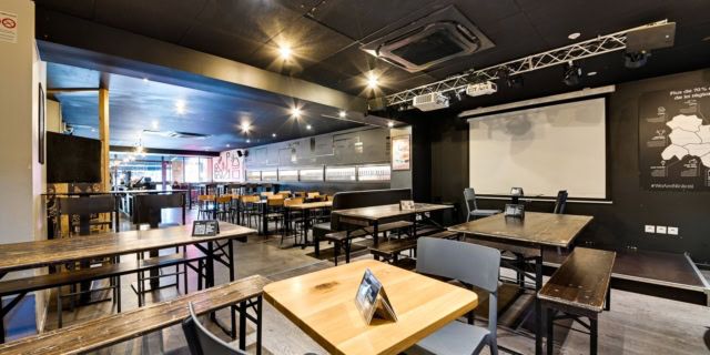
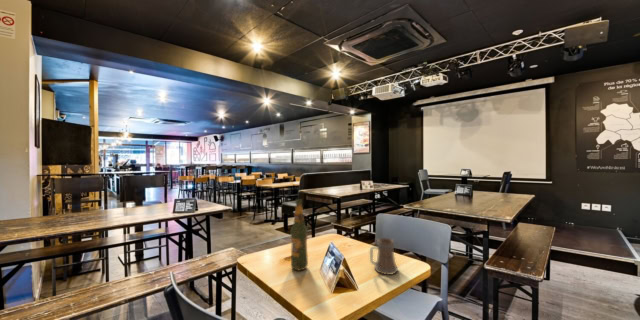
+ beer mug [369,237,399,276]
+ beer bottle [290,198,309,272]
